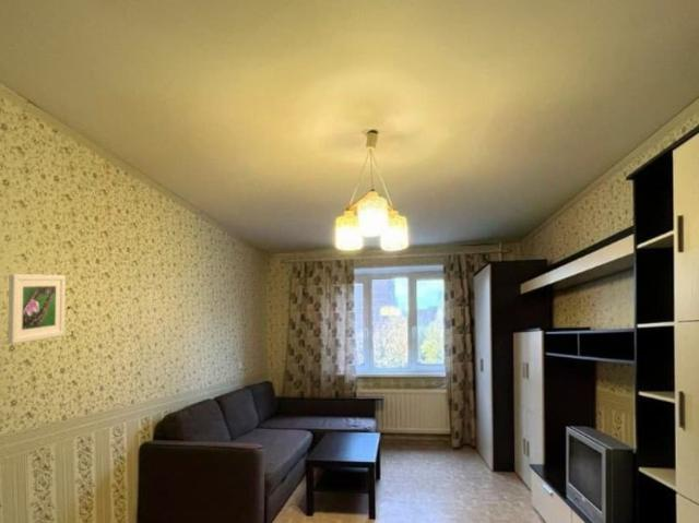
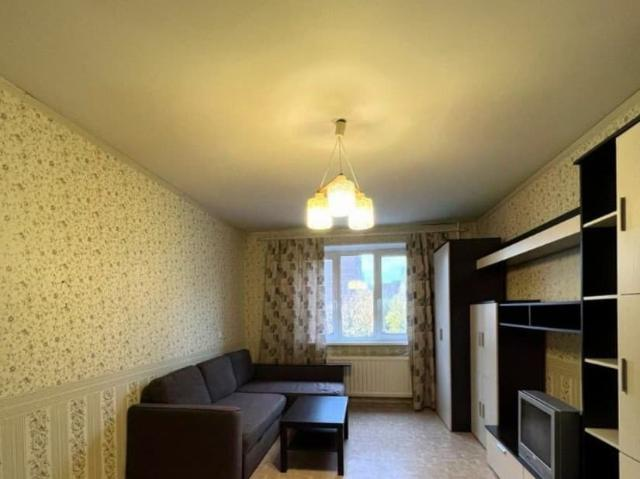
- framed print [7,273,67,345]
